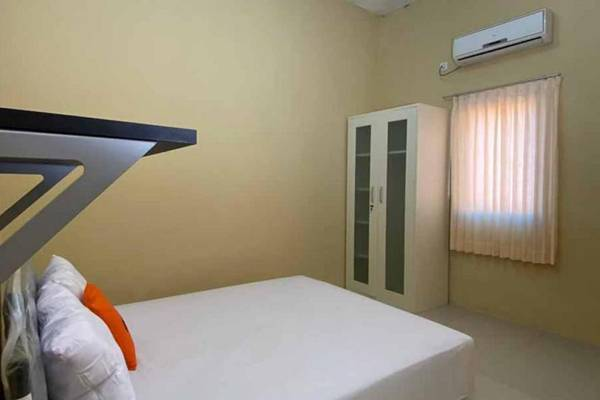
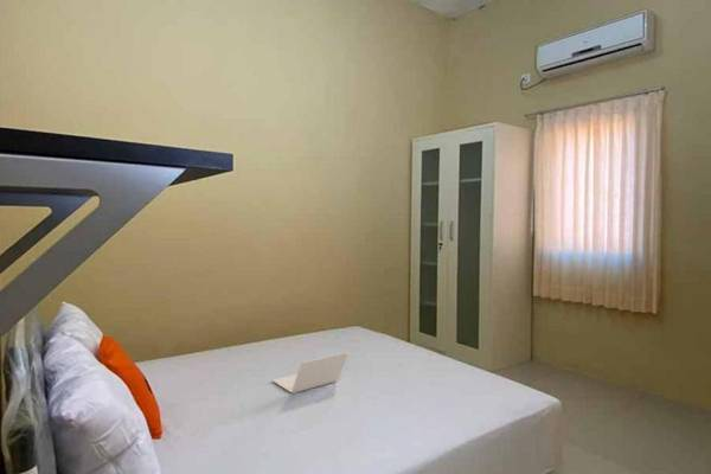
+ laptop [271,351,350,395]
